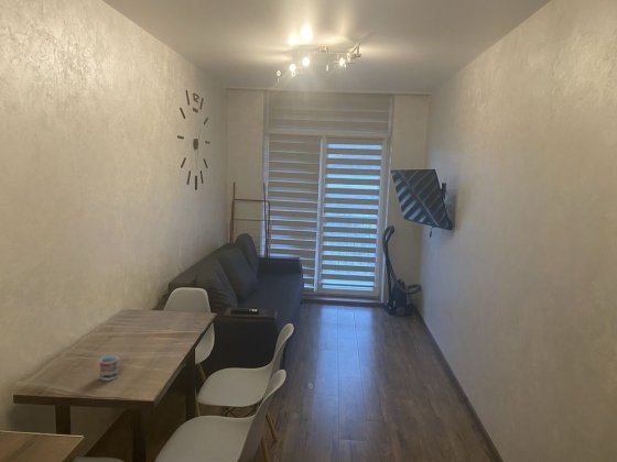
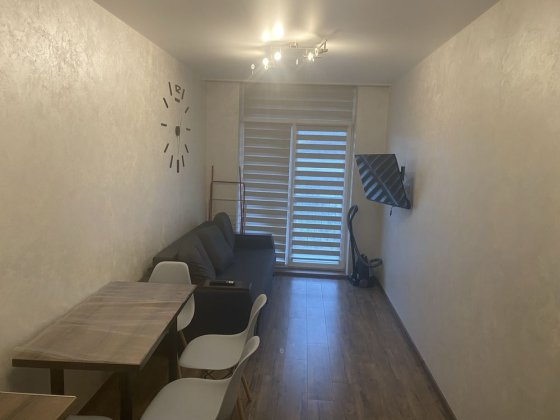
- cup [98,354,120,382]
